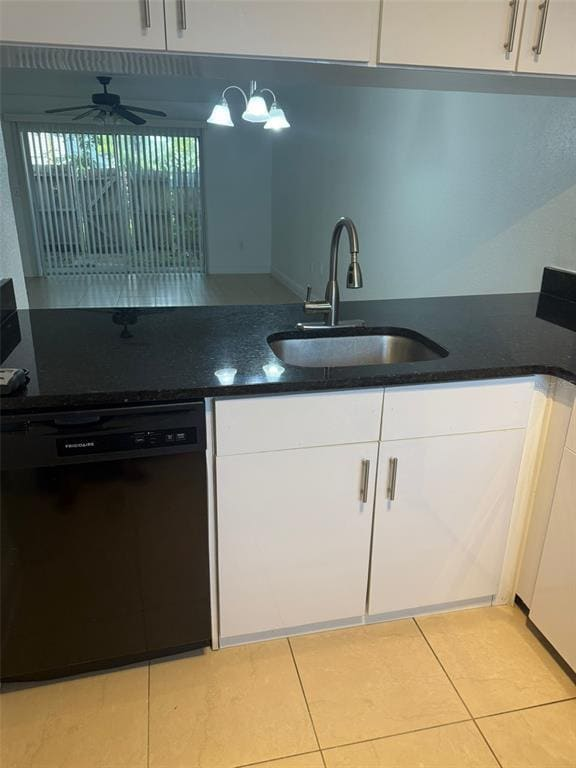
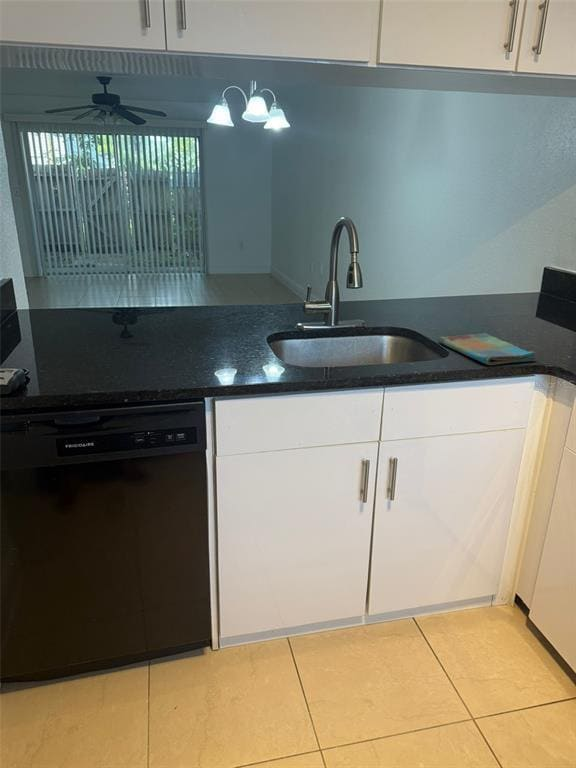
+ dish towel [437,332,538,366]
